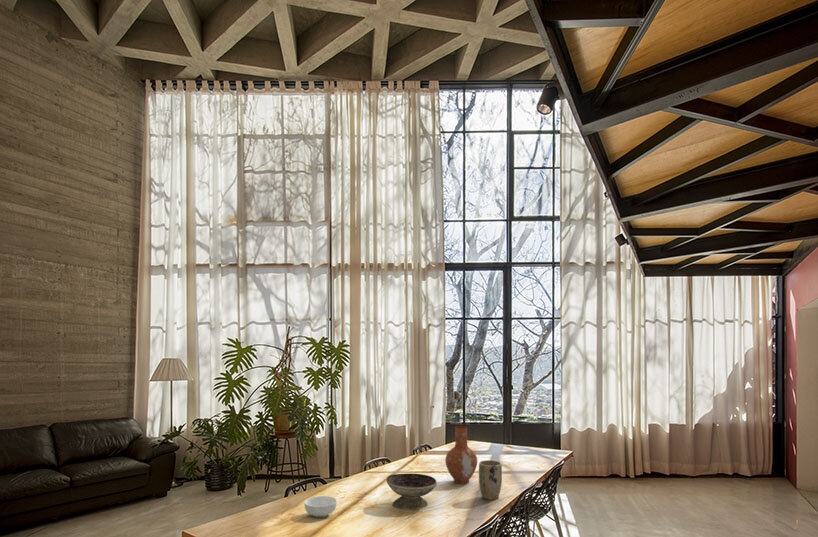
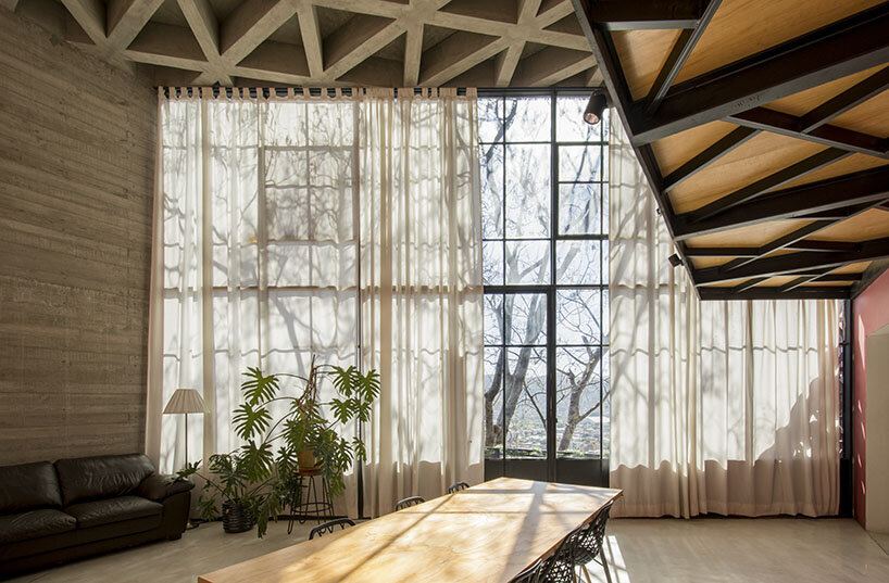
- cereal bowl [304,495,338,518]
- decorative bowl [385,473,438,511]
- vase [444,425,478,484]
- plant pot [478,459,503,501]
